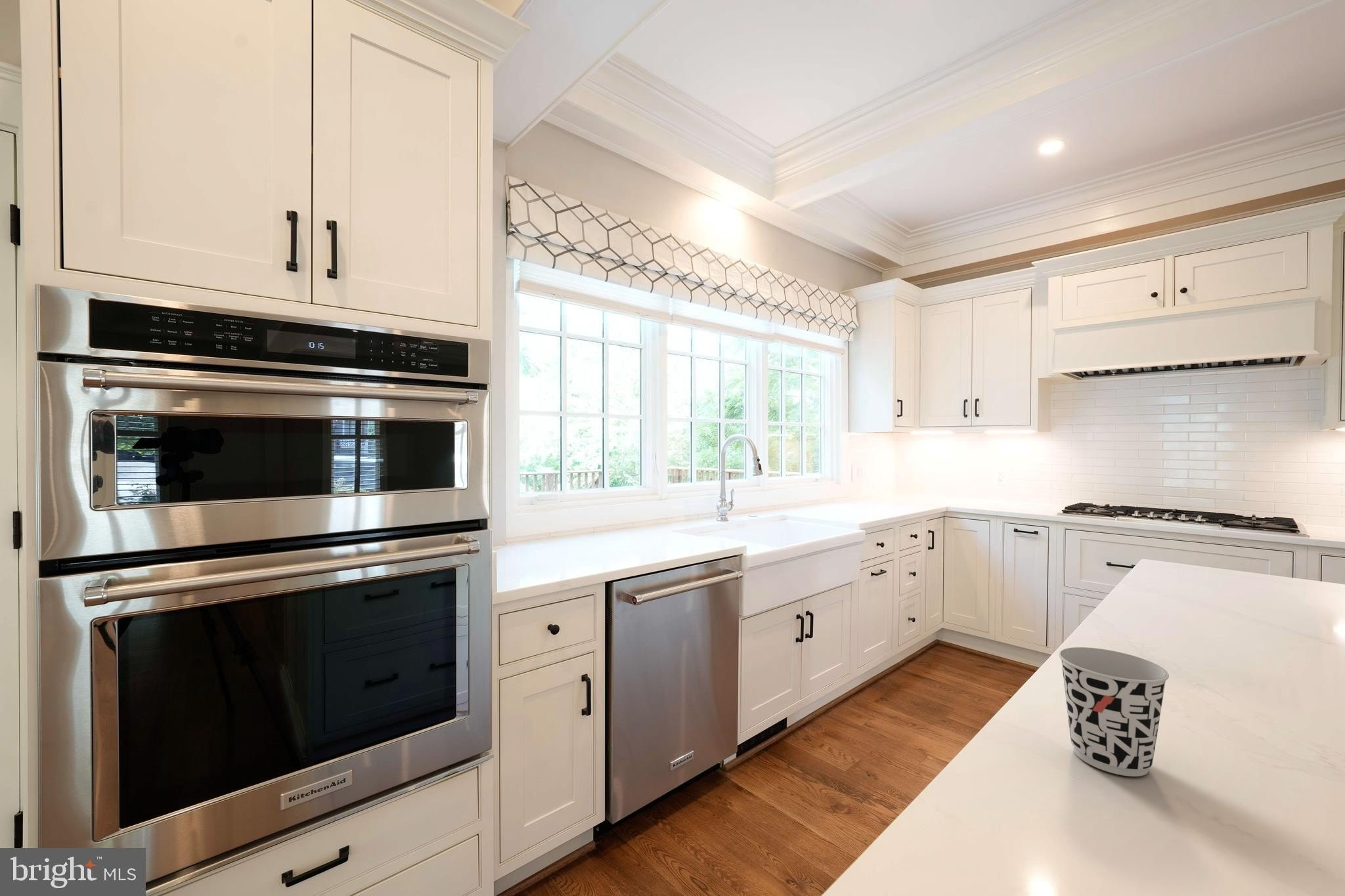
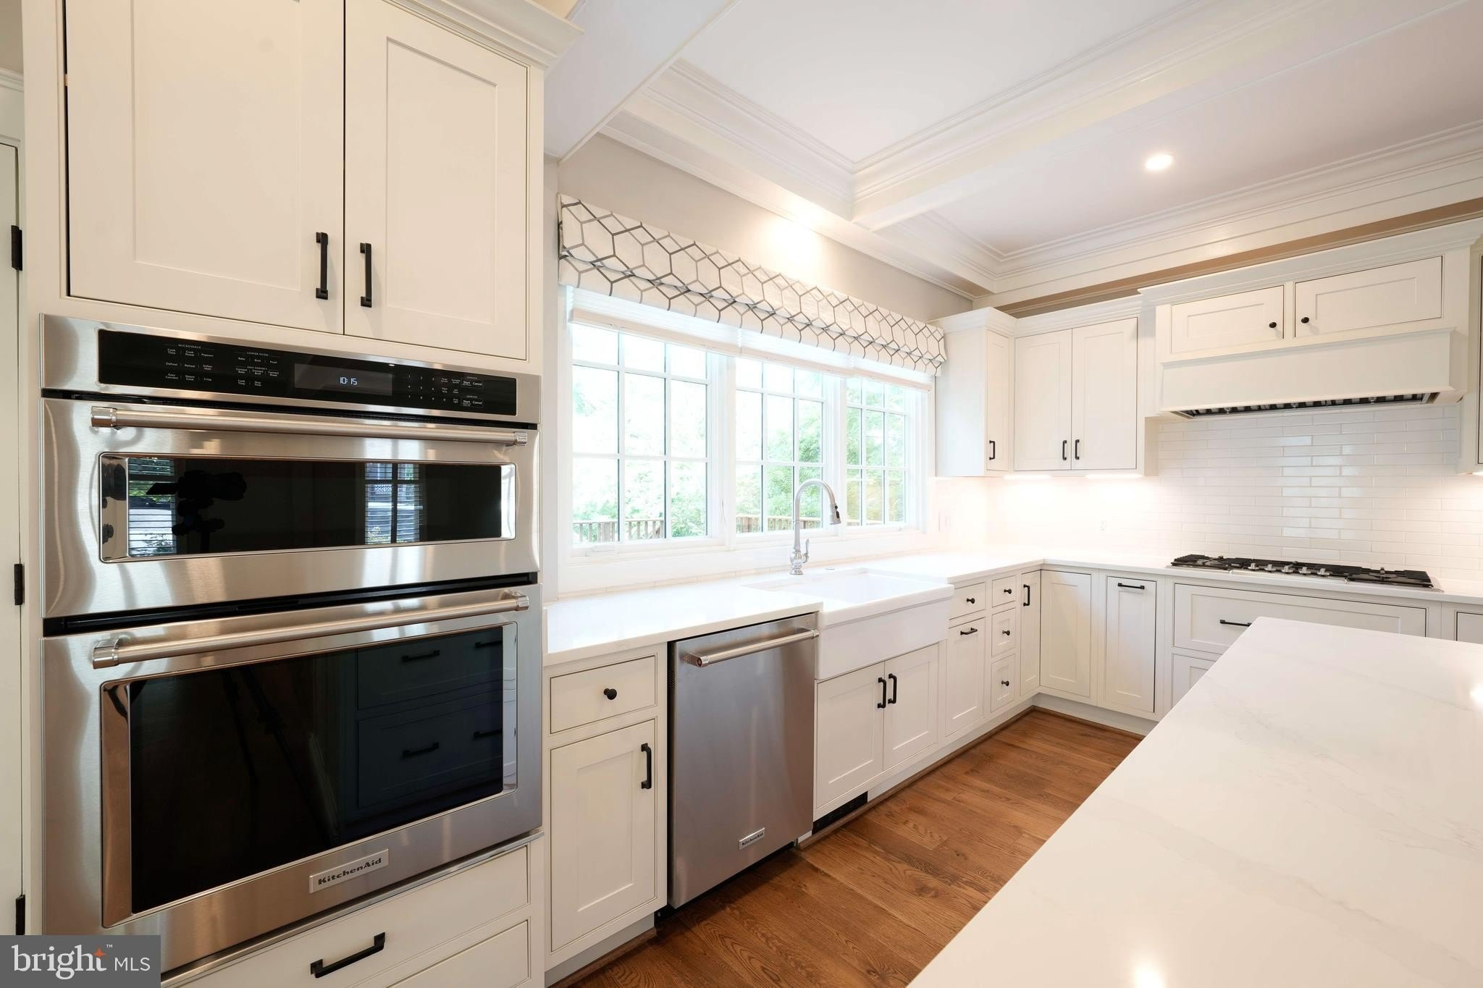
- cup [1058,647,1170,777]
